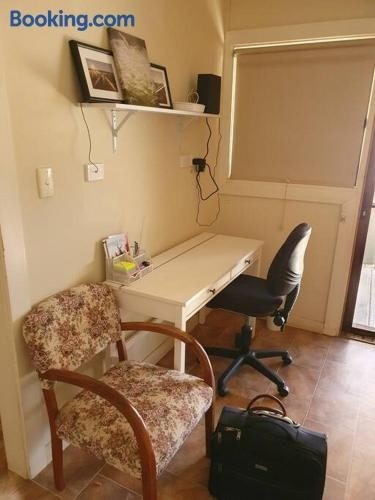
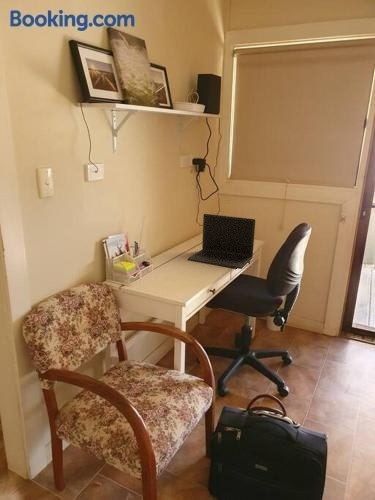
+ laptop [187,213,256,270]
